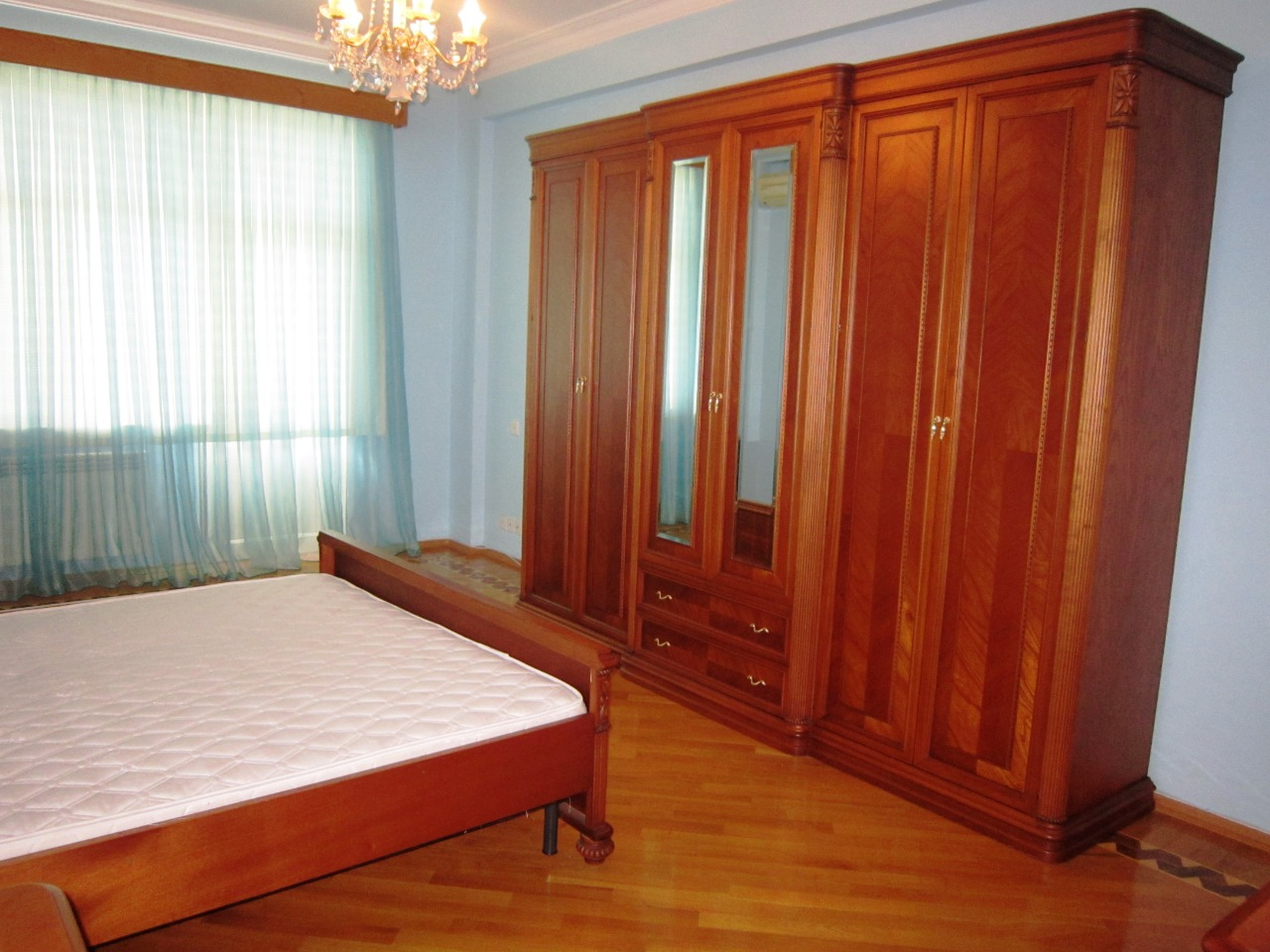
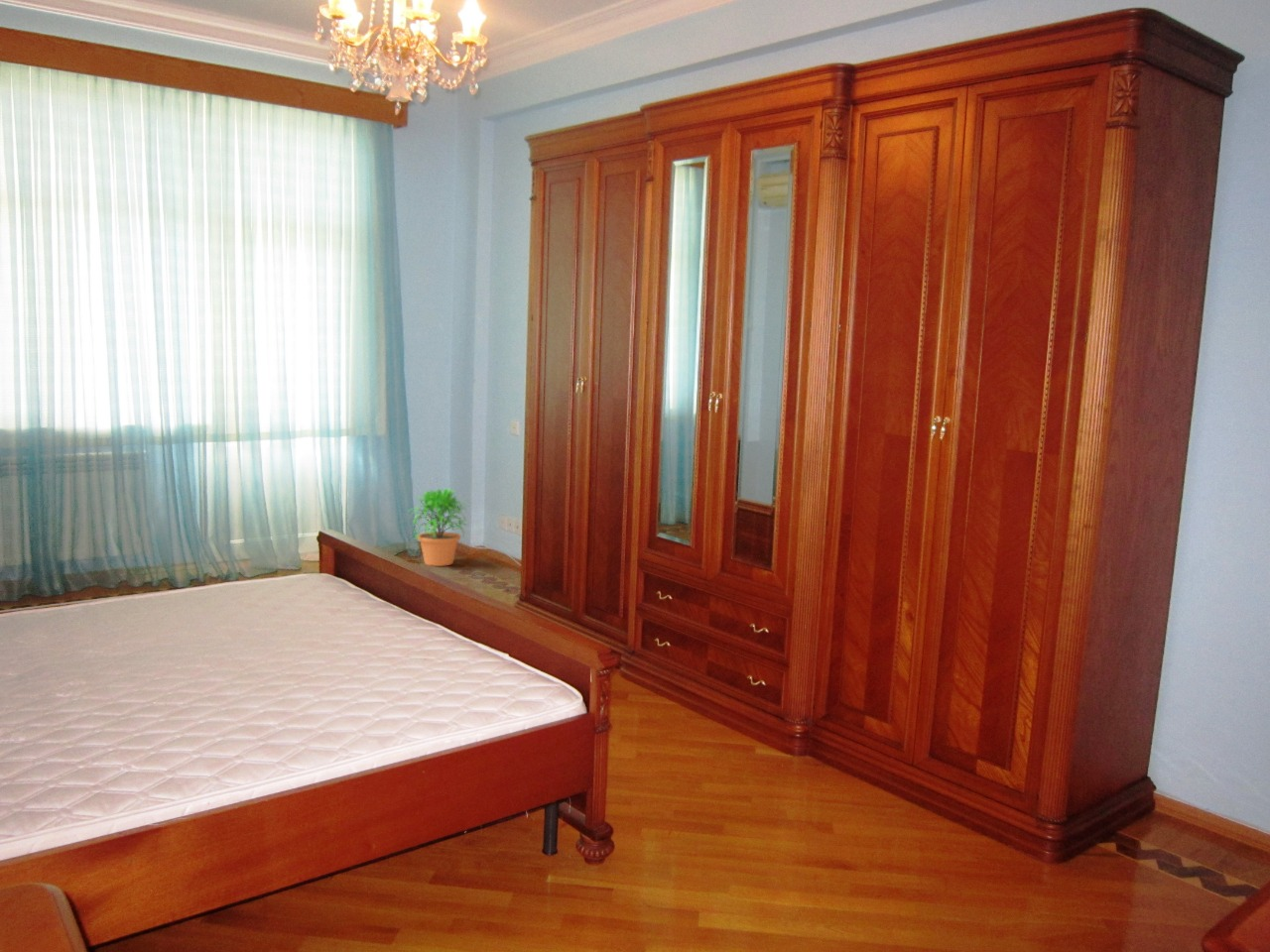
+ potted plant [406,487,469,567]
